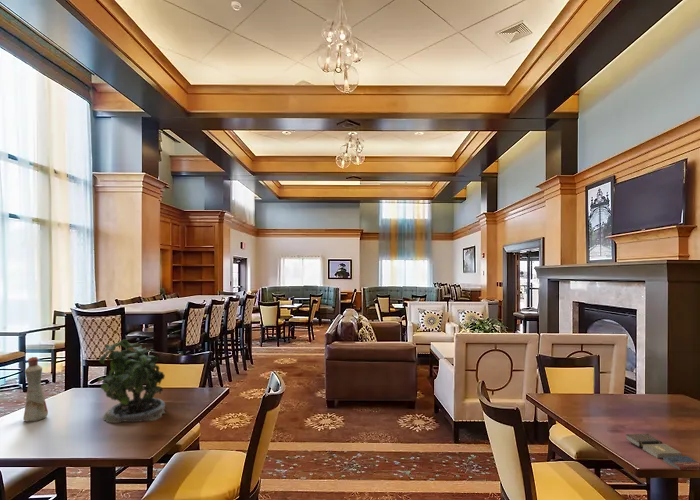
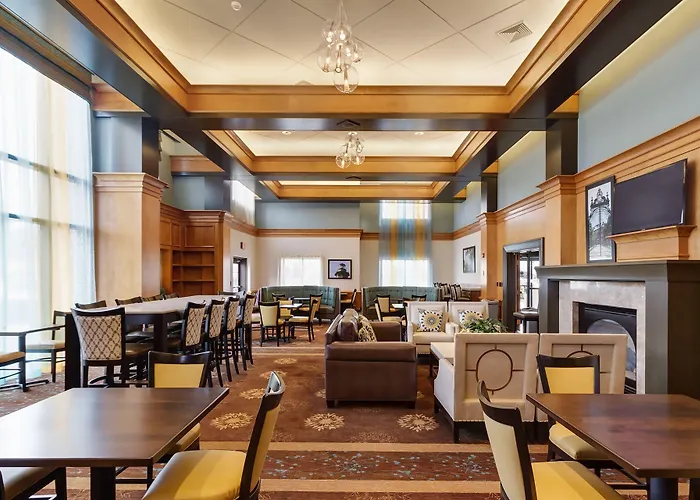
- book set [625,433,700,471]
- potted plant [97,336,167,424]
- bottle [22,356,49,422]
